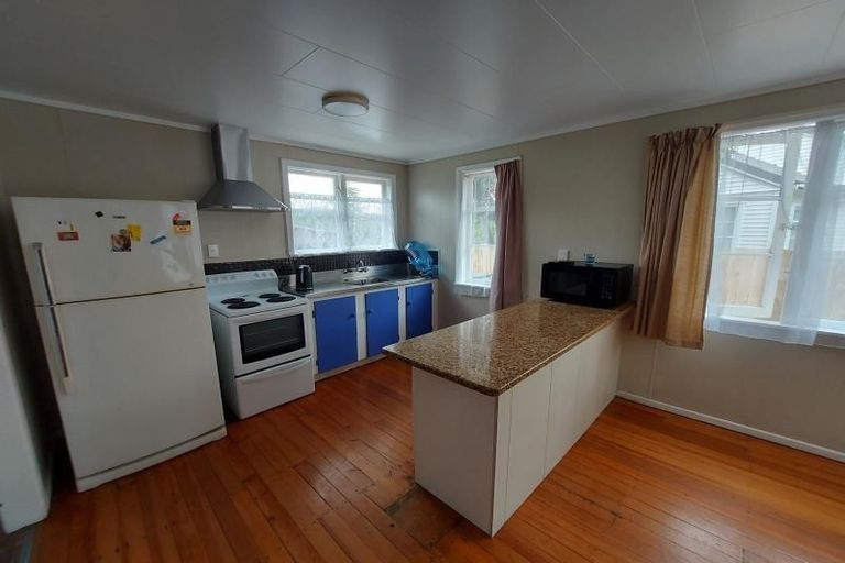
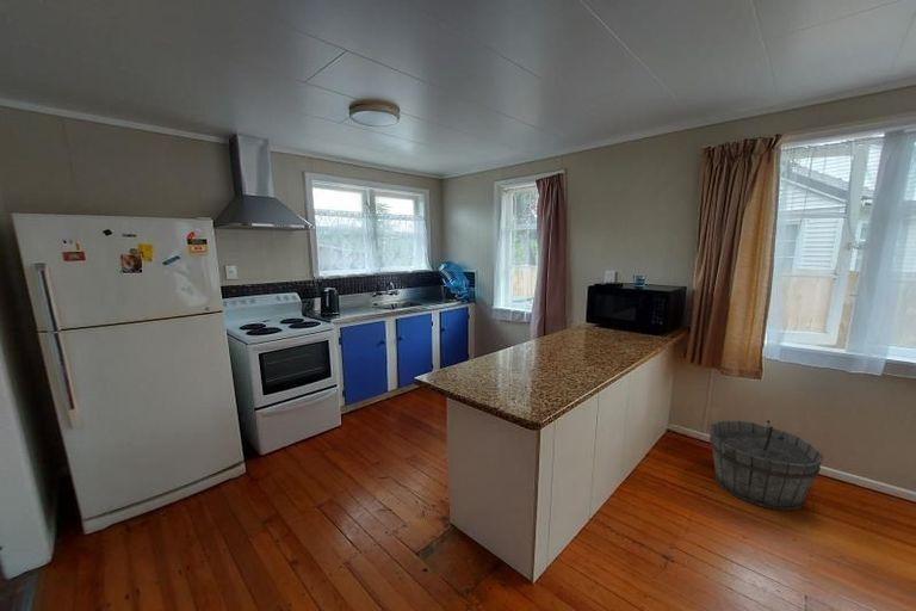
+ wooden bucket [708,419,824,512]
